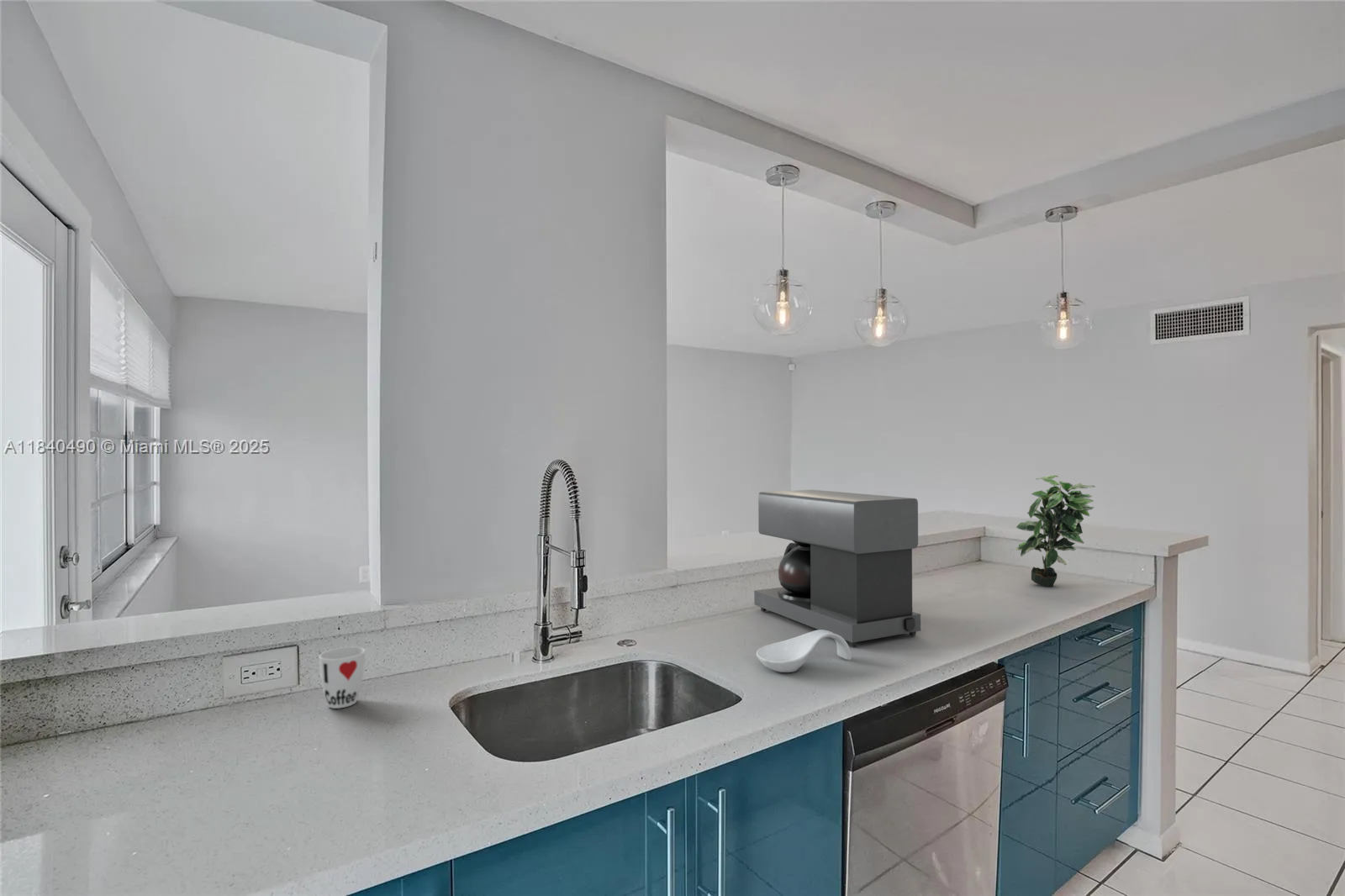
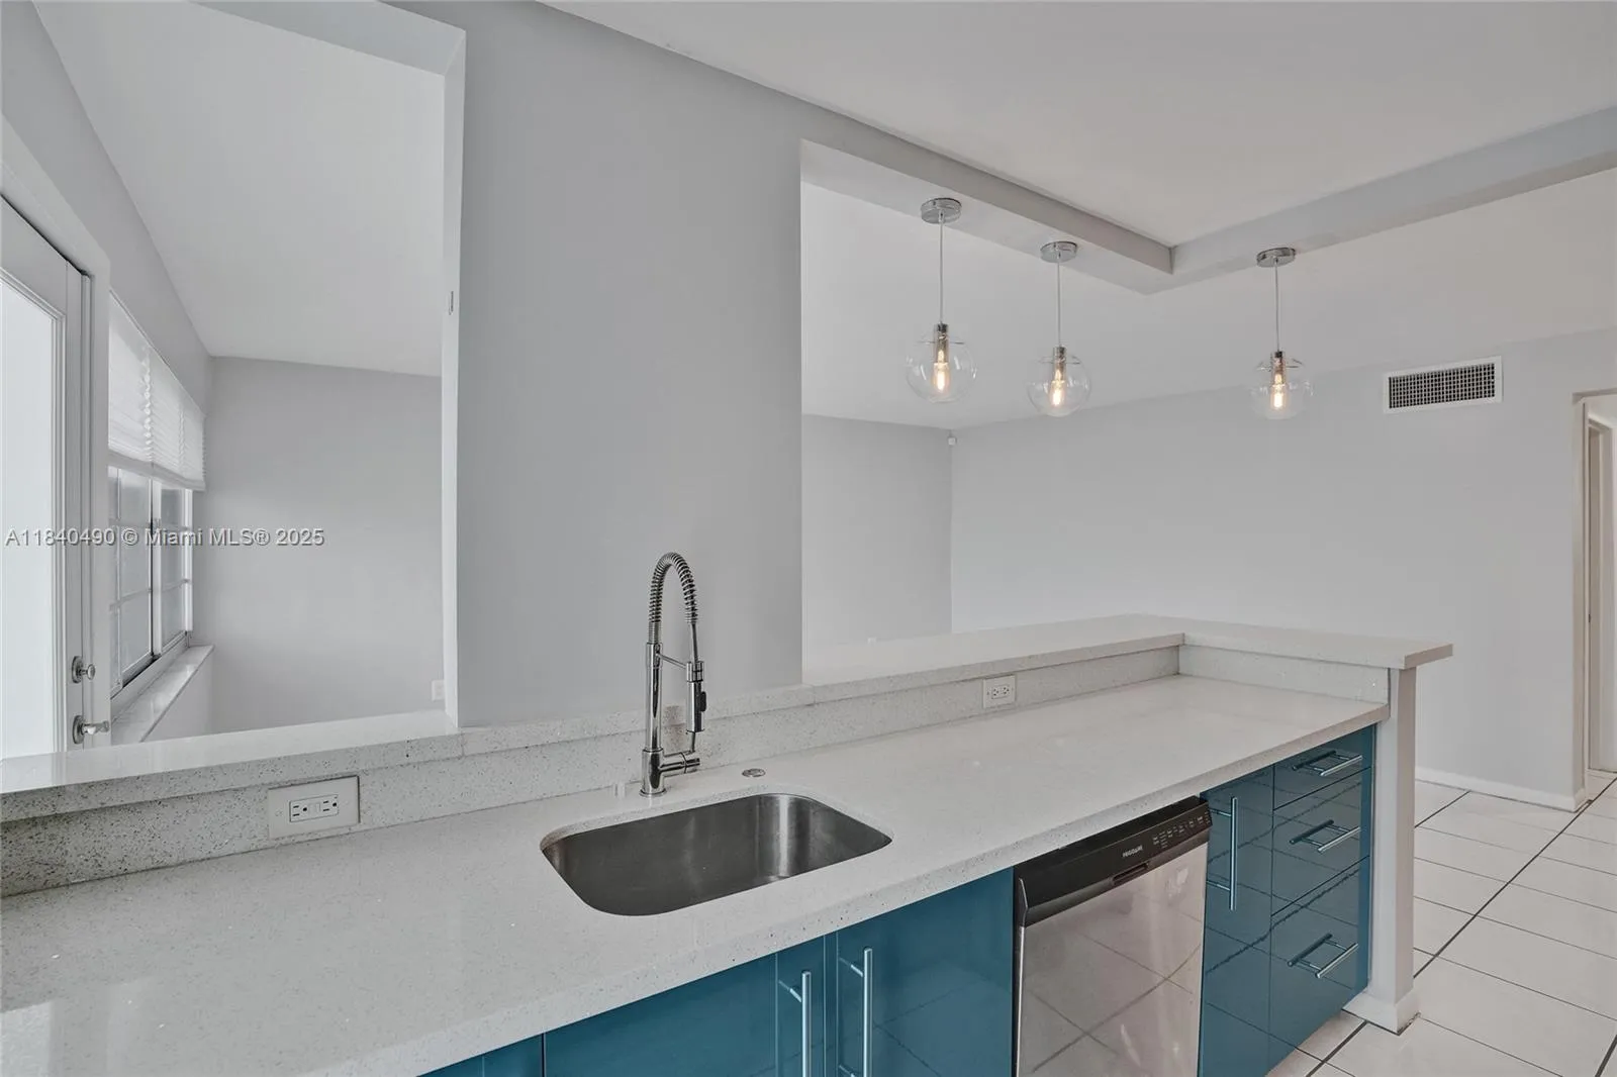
- coffee maker [753,489,921,648]
- spoon rest [756,630,852,673]
- cup [319,646,366,709]
- potted plant [1015,474,1096,588]
